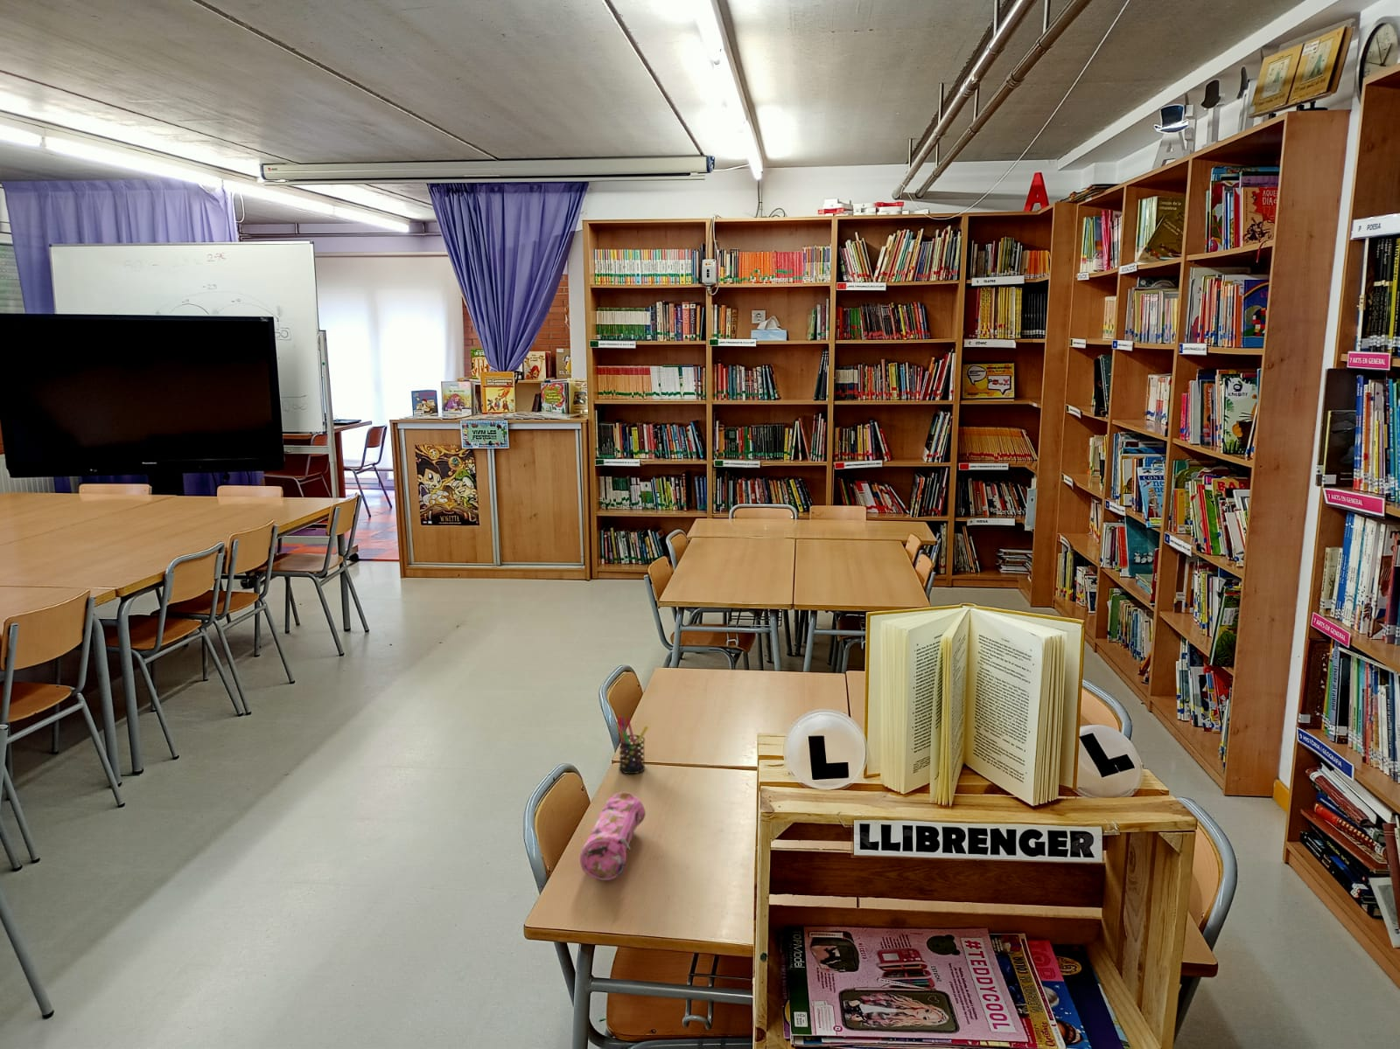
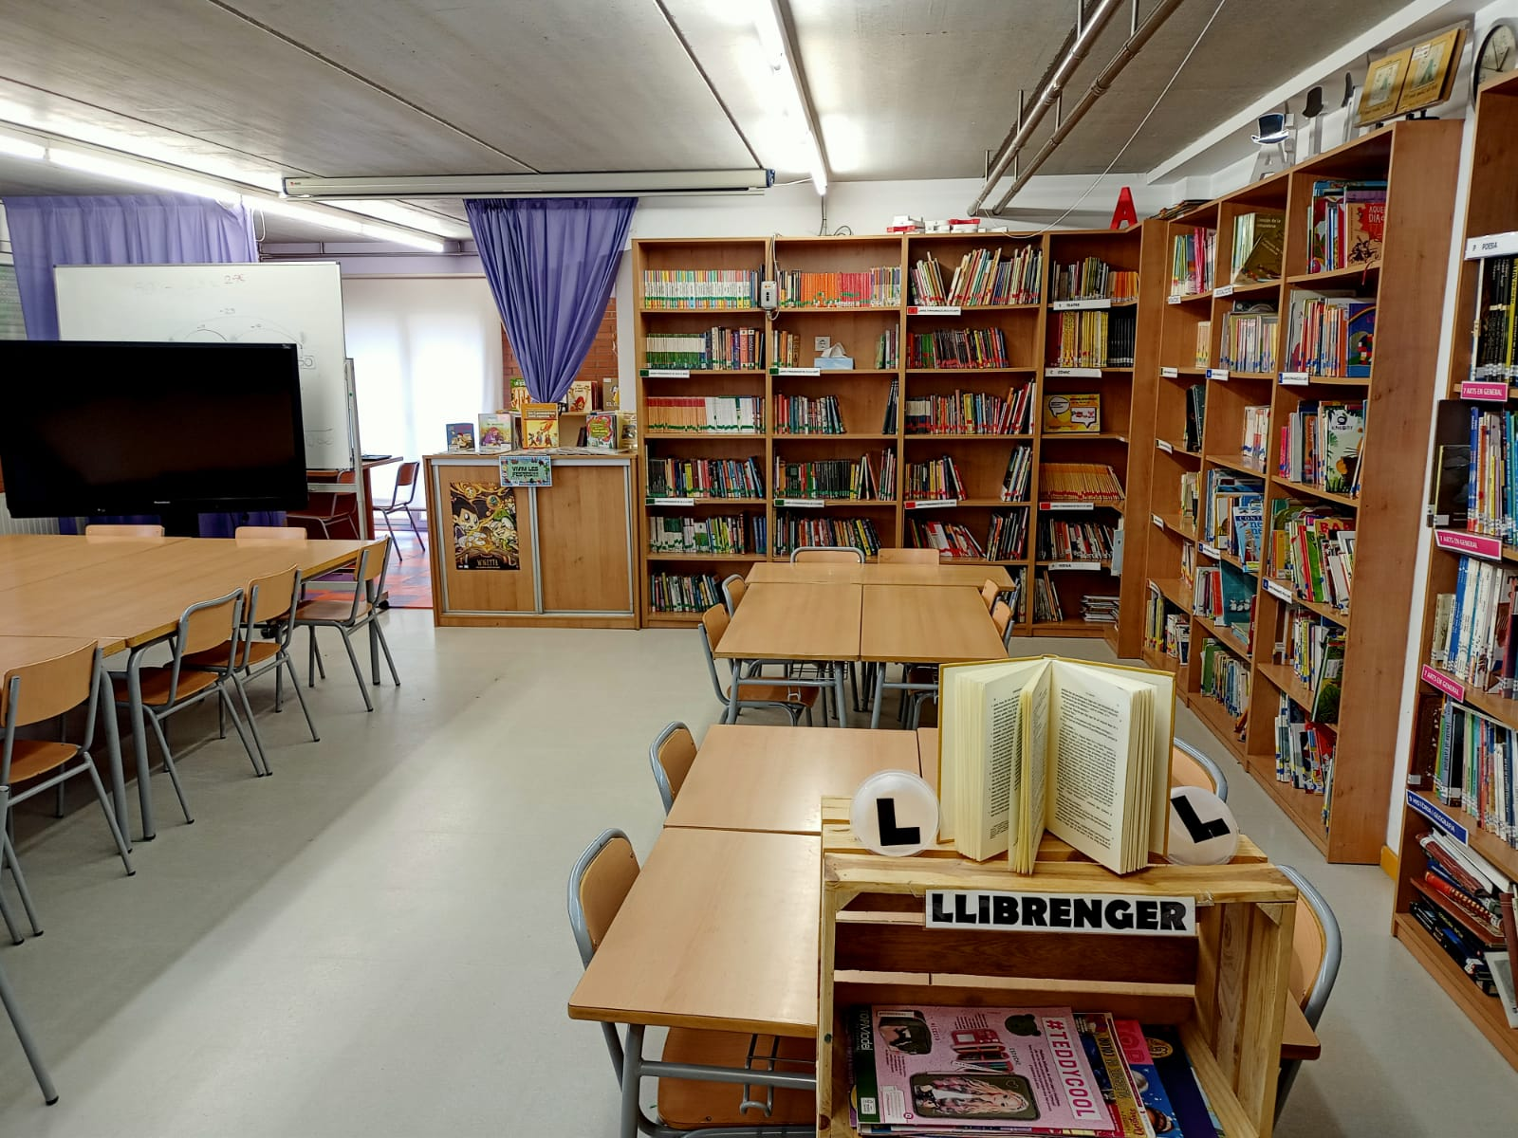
- pen holder [617,715,649,775]
- pencil case [579,791,647,882]
